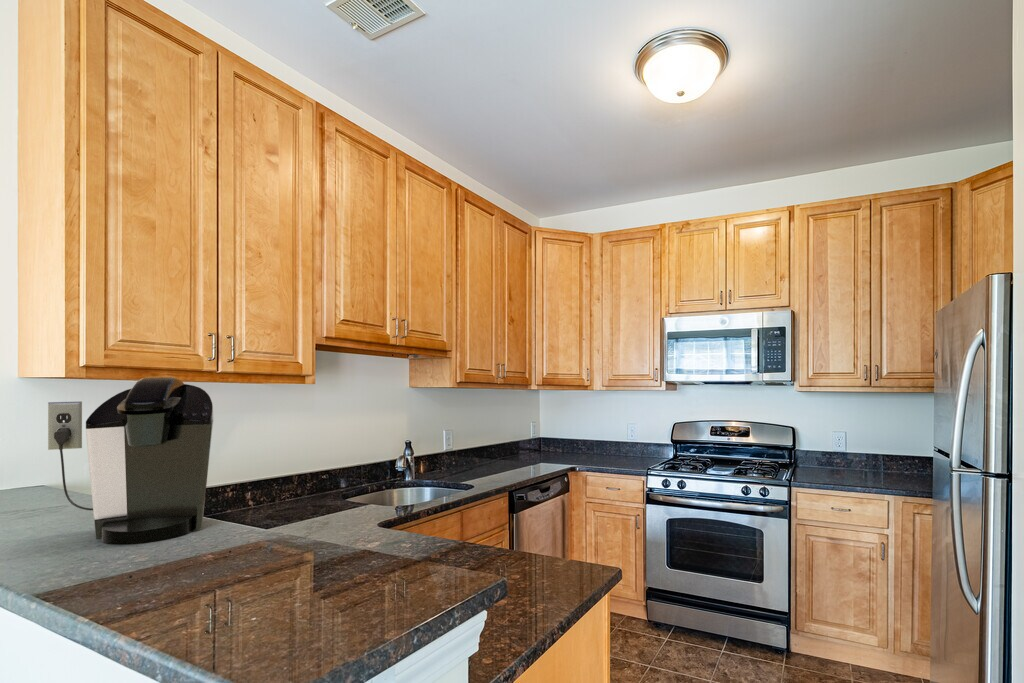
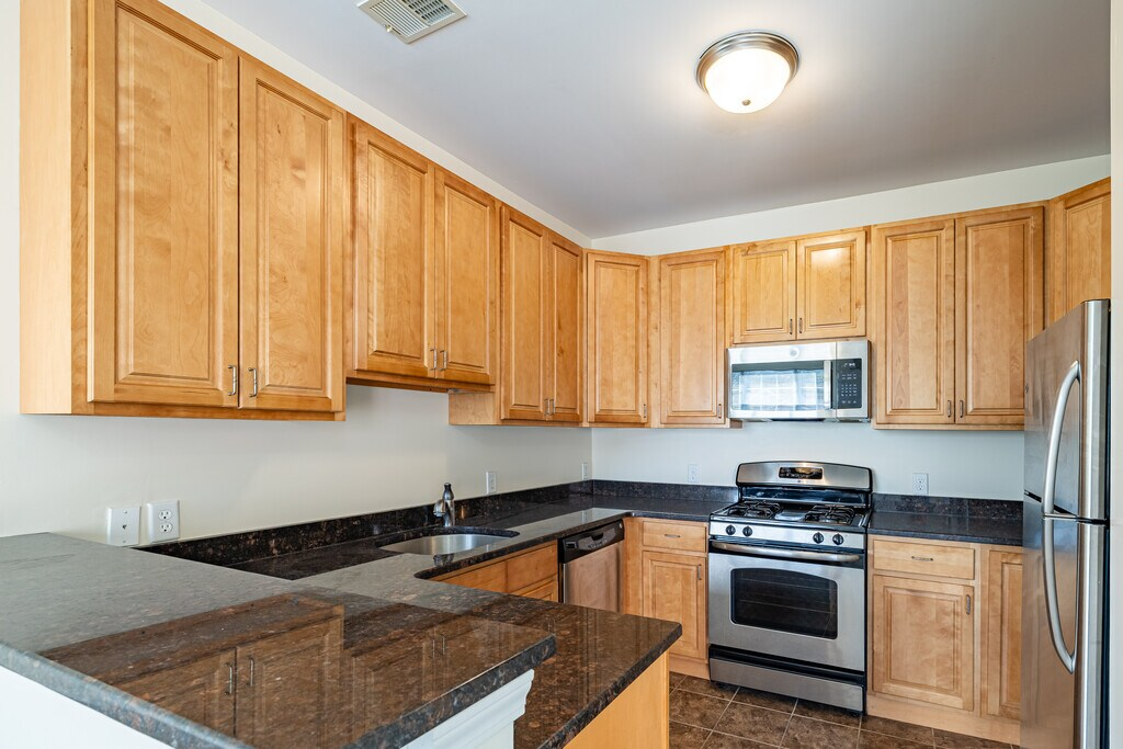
- coffee maker [47,376,215,546]
